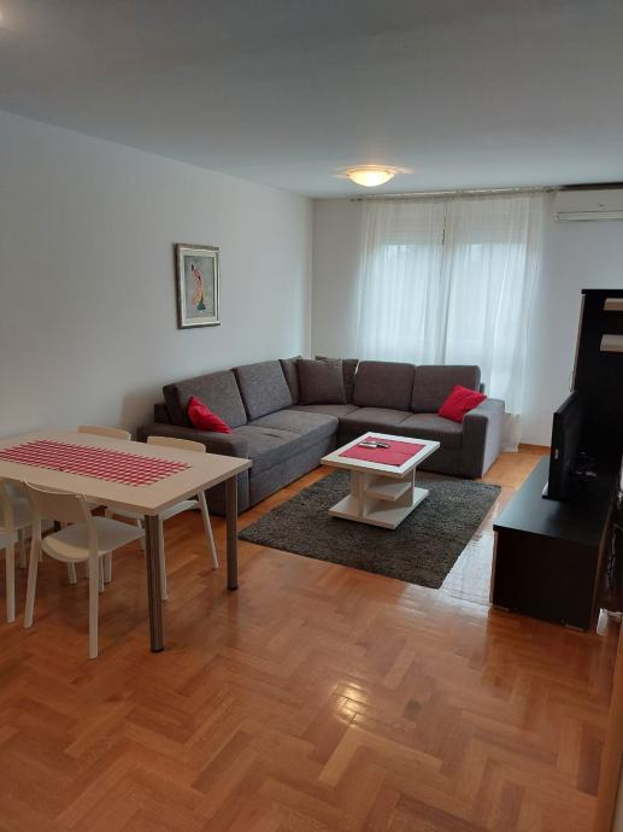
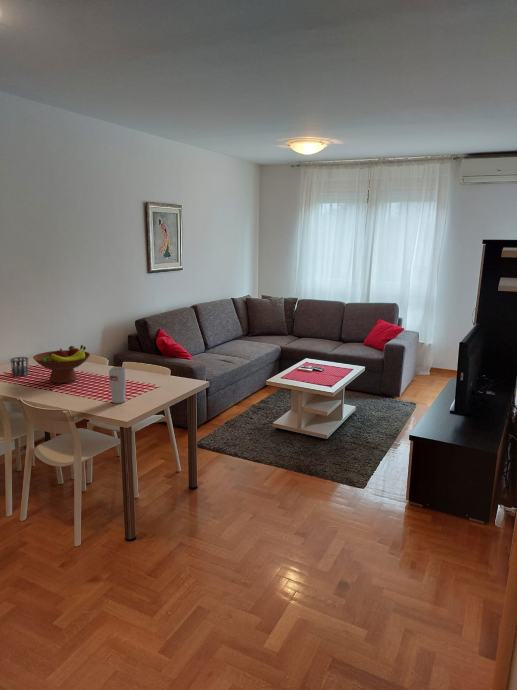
+ fruit bowl [32,344,91,384]
+ cup [9,356,29,377]
+ cup [108,366,127,404]
